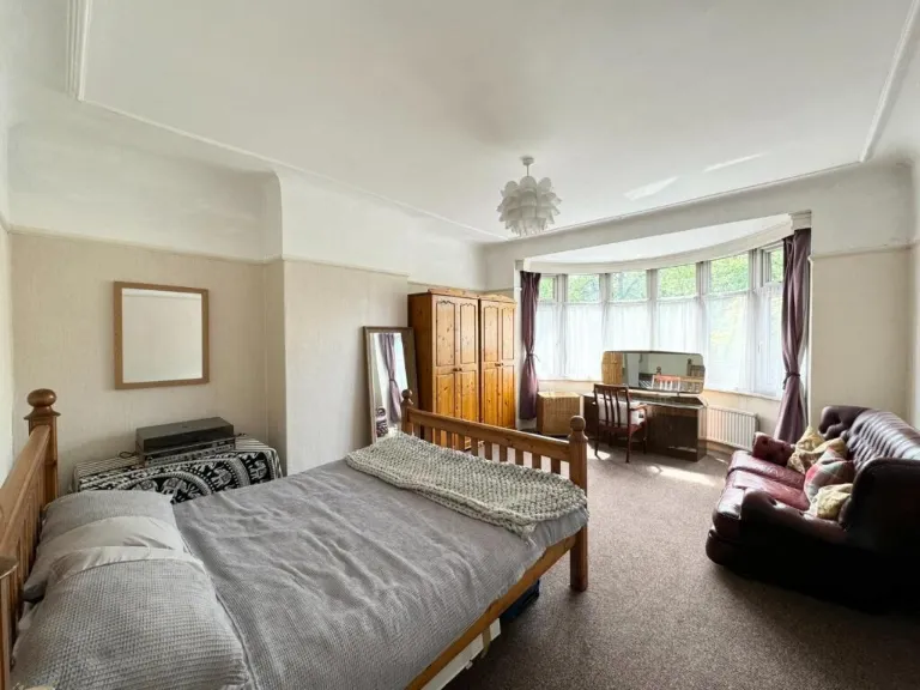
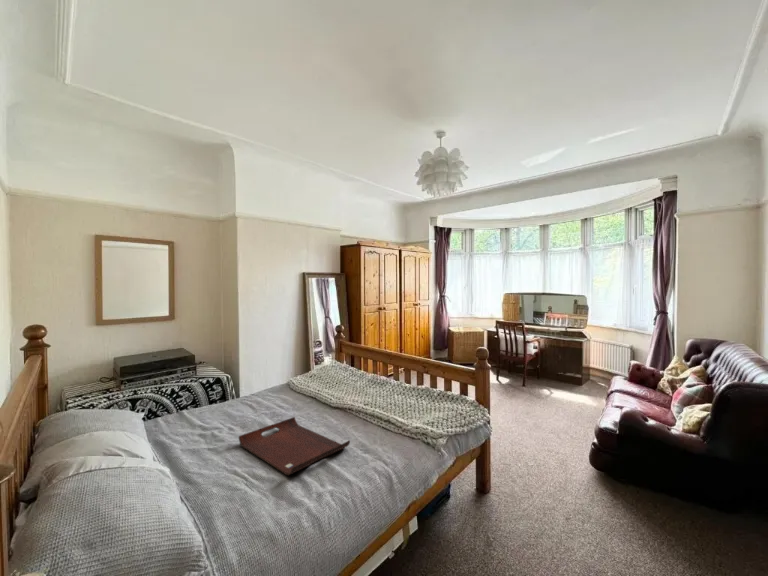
+ serving tray [238,416,351,476]
